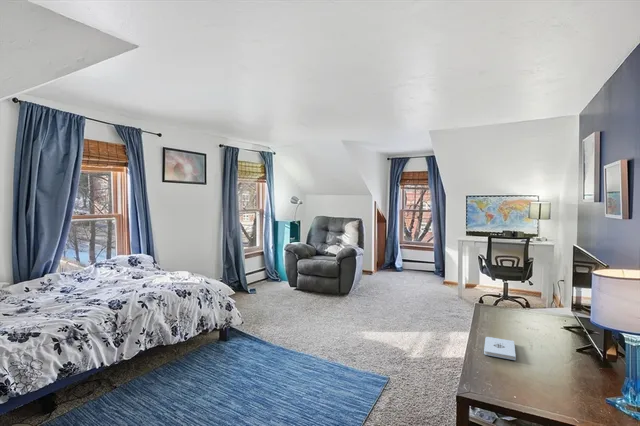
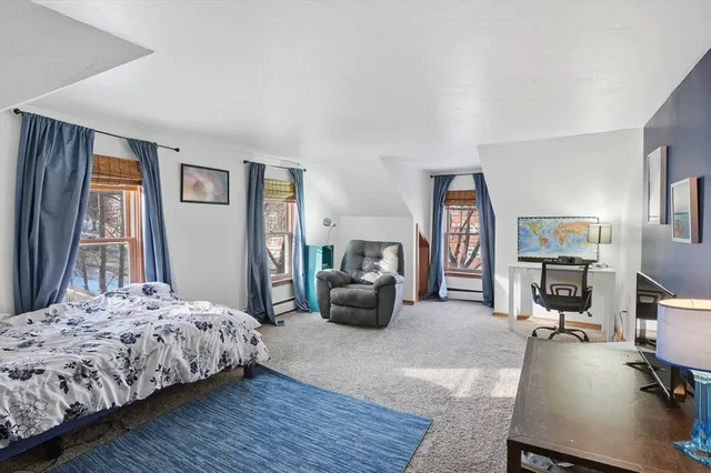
- notepad [483,336,517,361]
